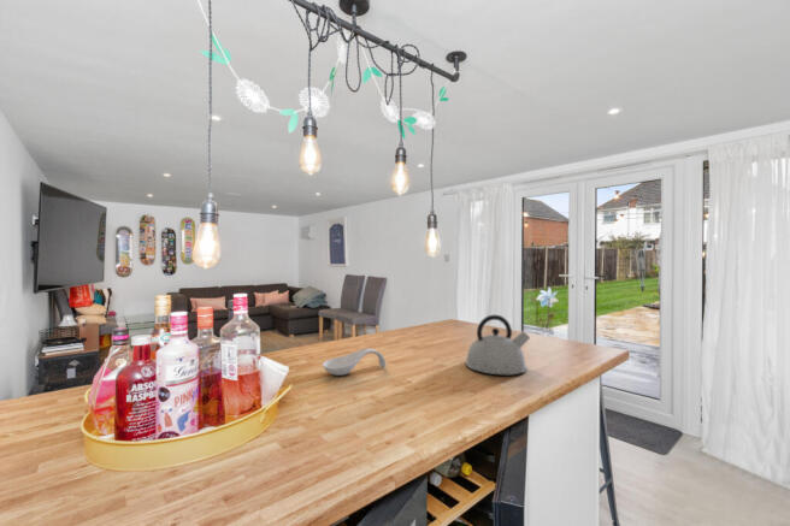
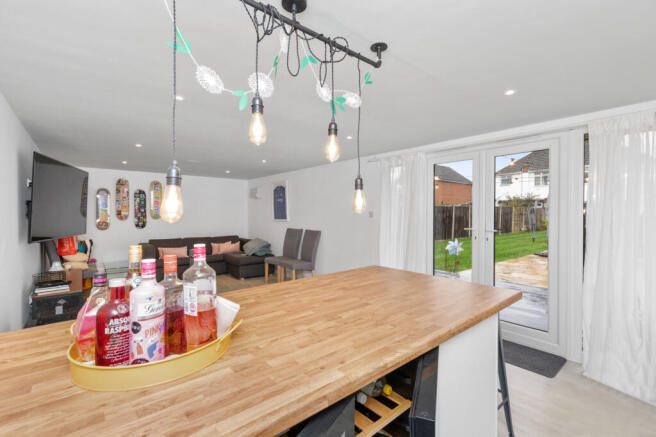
- spoon rest [322,348,387,377]
- kettle [464,314,531,376]
